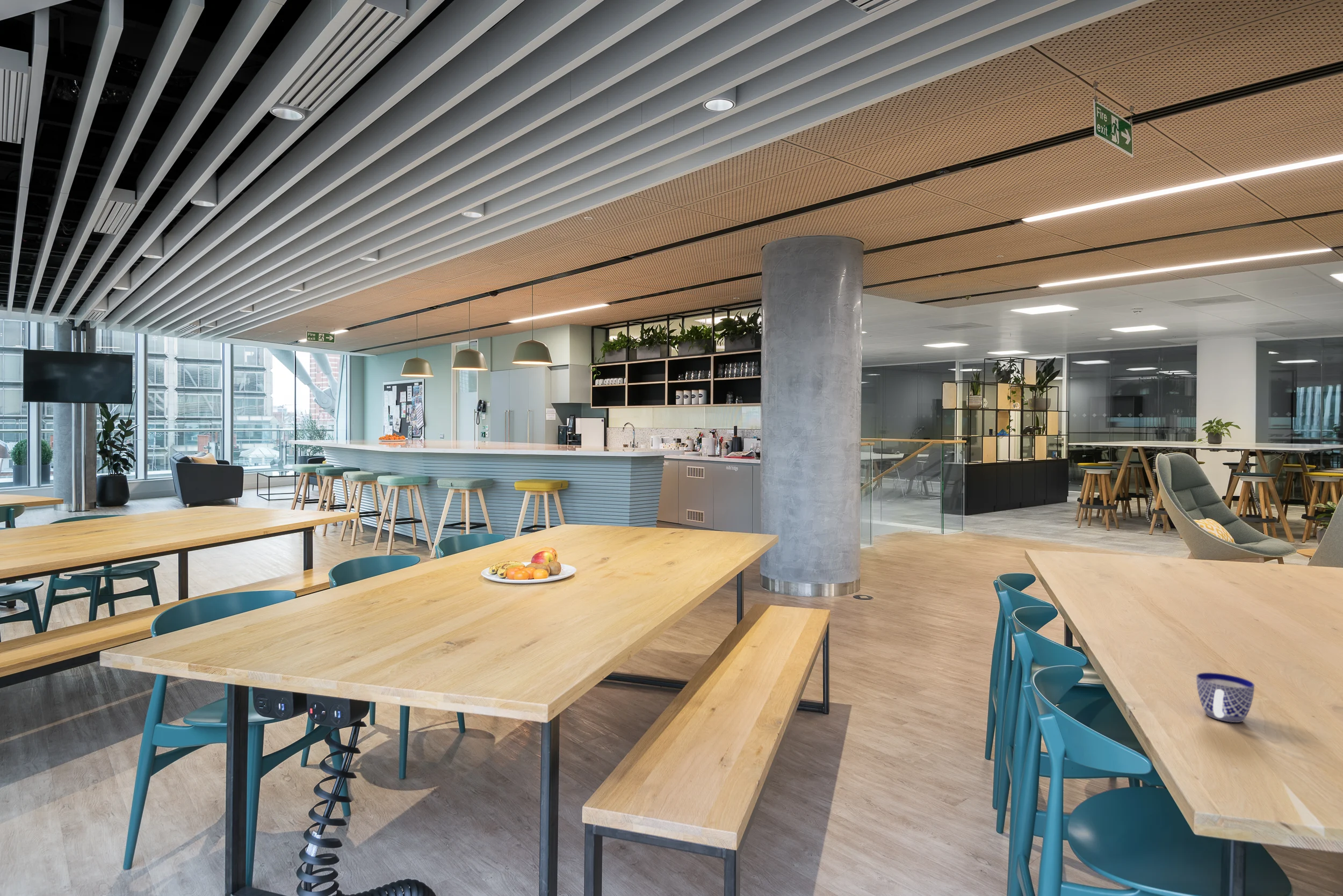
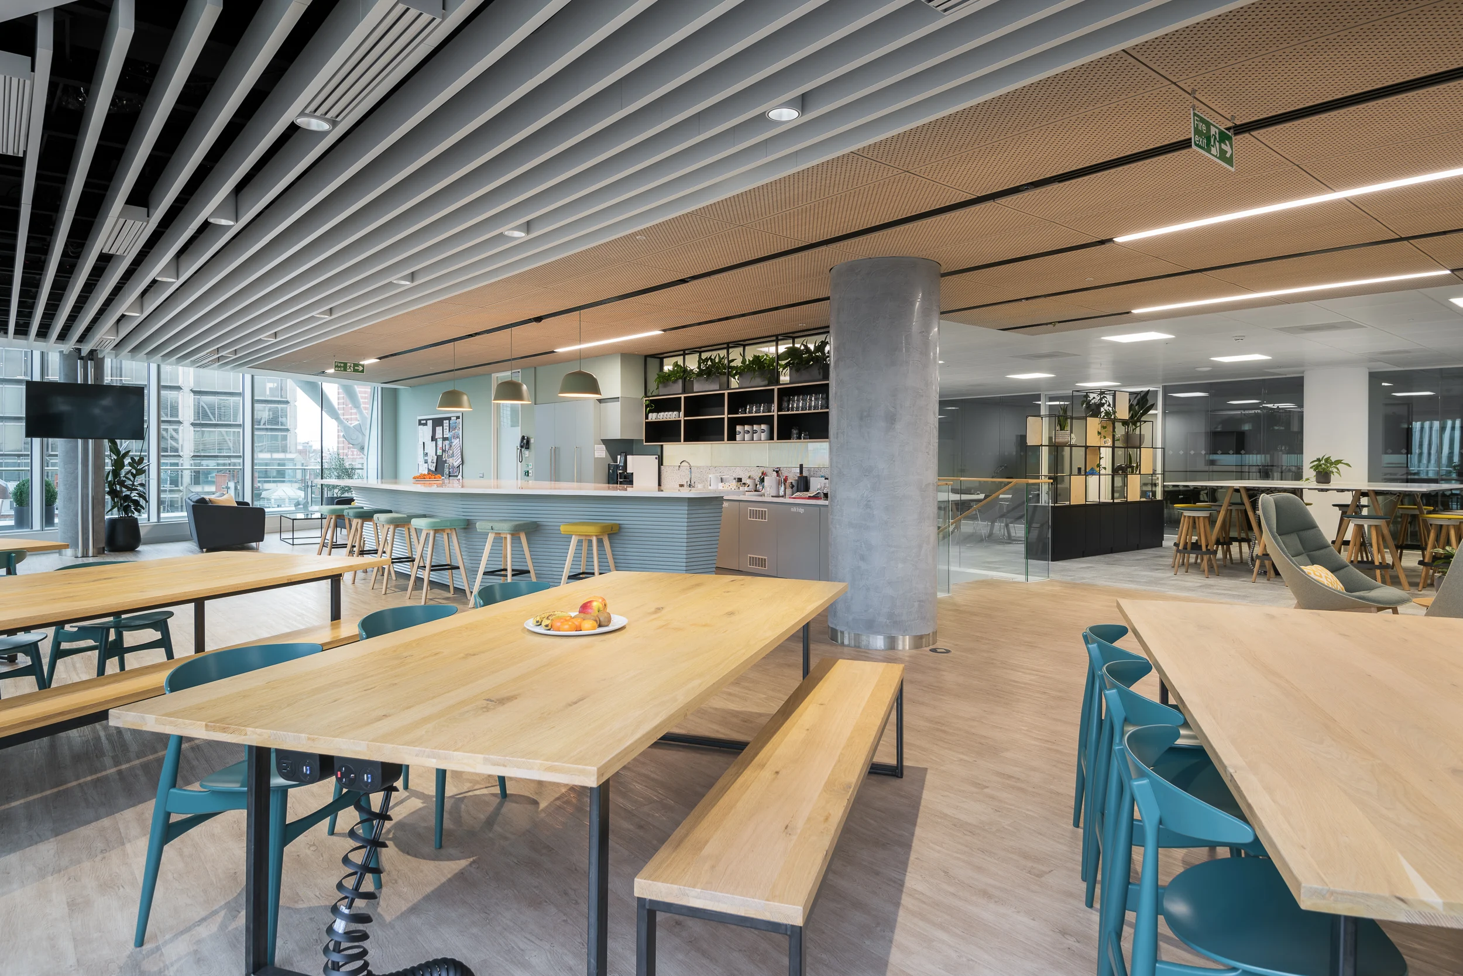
- cup [1196,672,1255,723]
